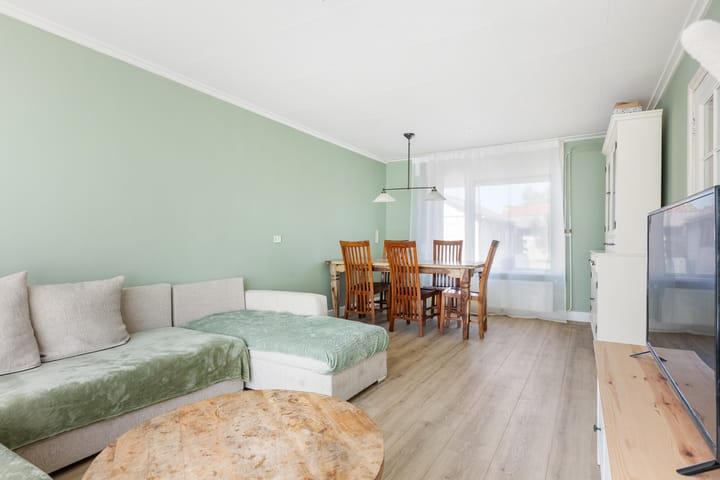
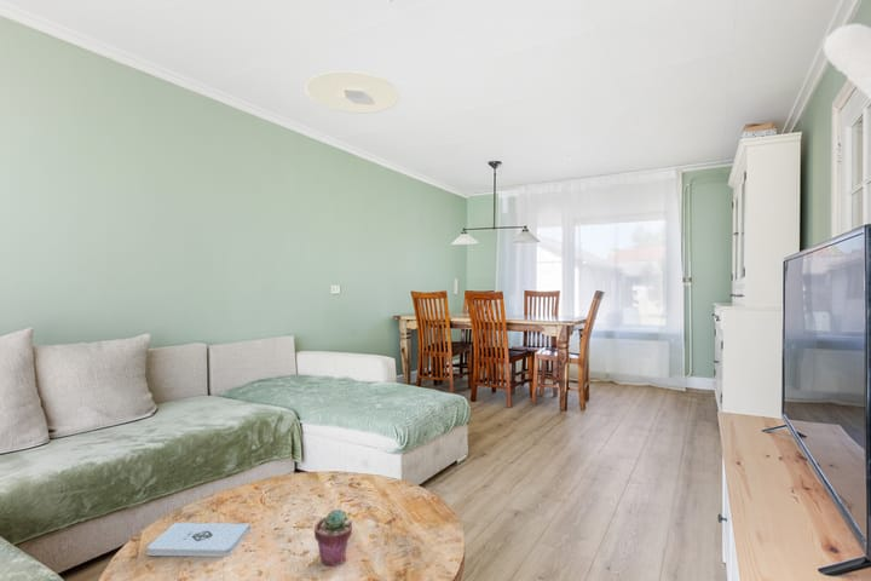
+ ceiling light [304,70,402,115]
+ potted succulent [313,508,353,568]
+ notepad [146,522,252,558]
